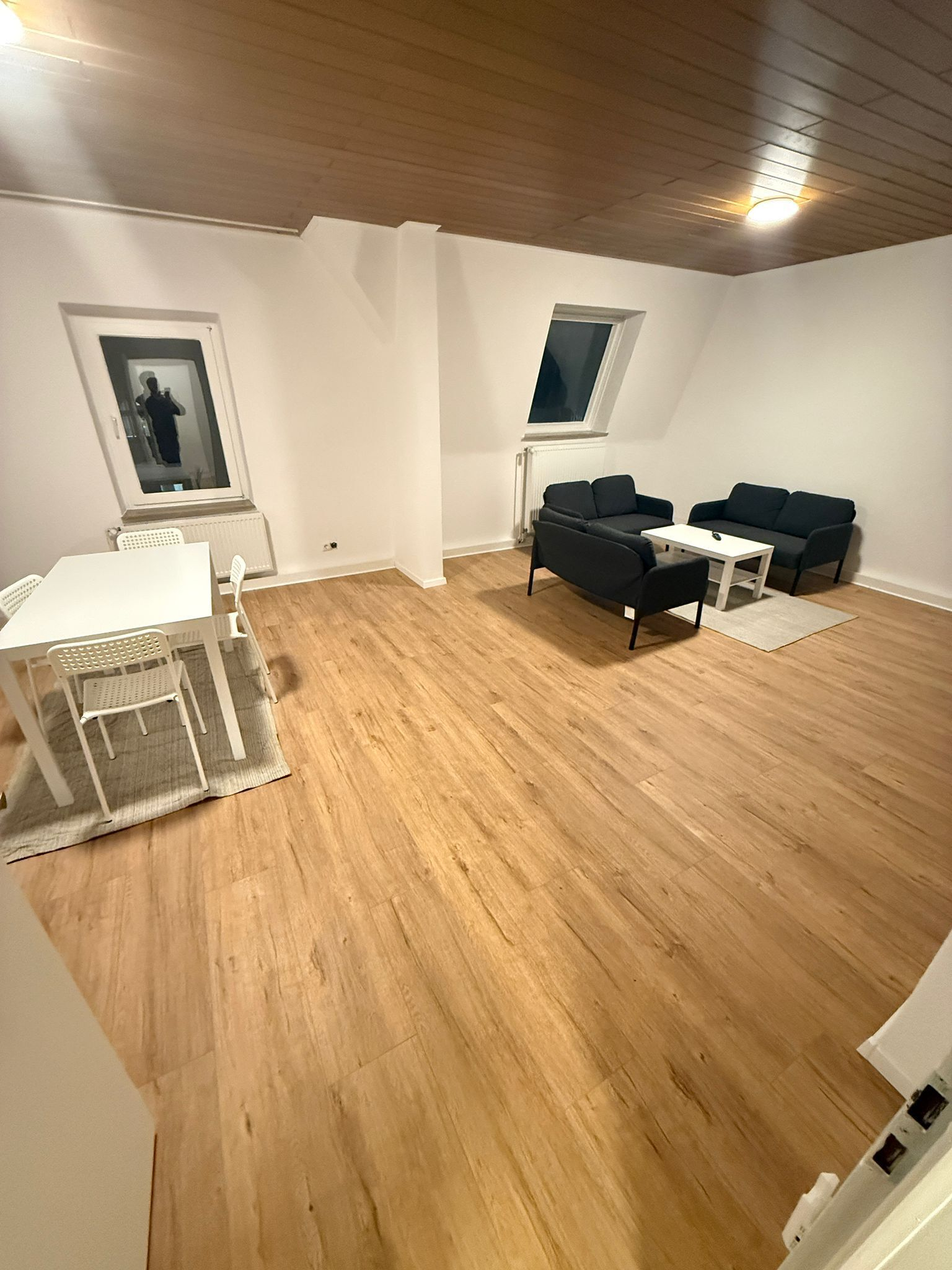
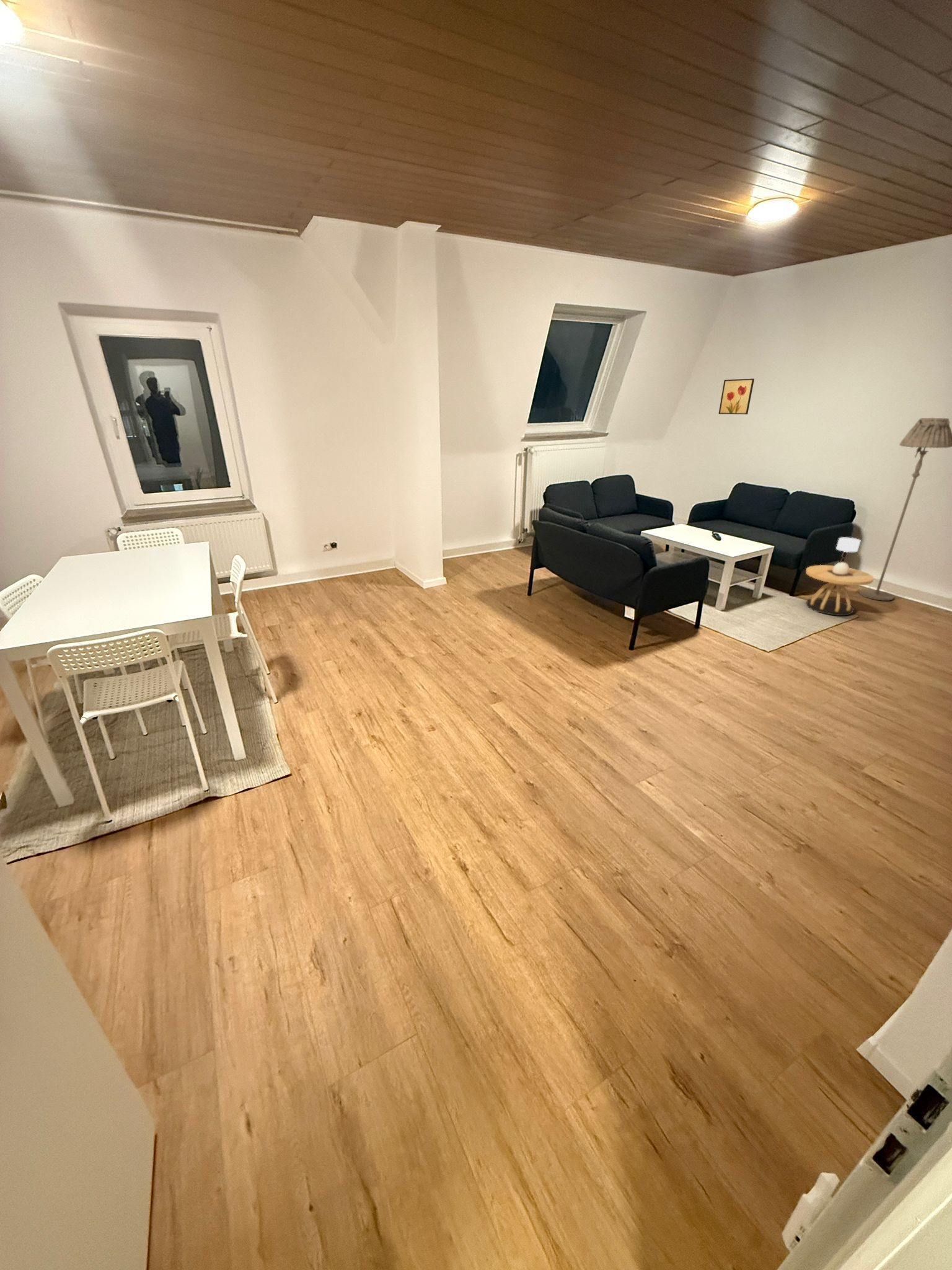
+ wall art [718,378,755,415]
+ side table [805,537,875,616]
+ floor lamp [858,417,952,601]
